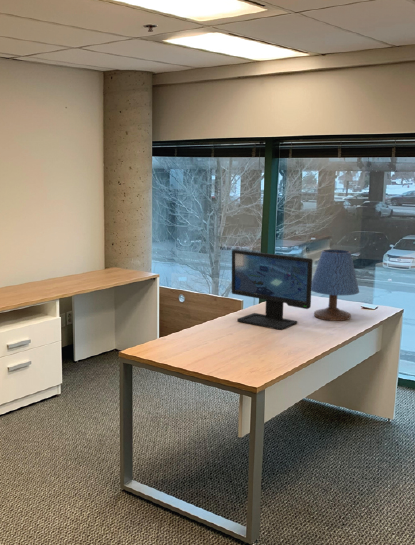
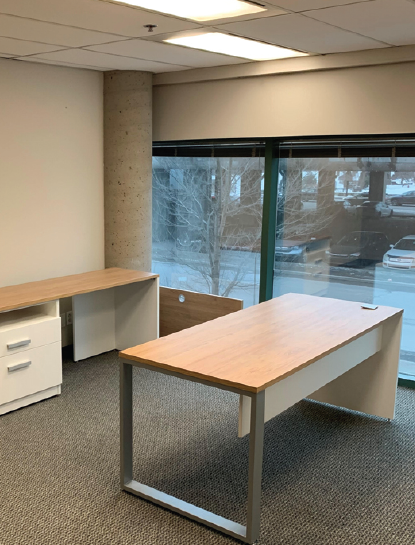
- computer monitor [231,249,314,331]
- table lamp [311,248,360,322]
